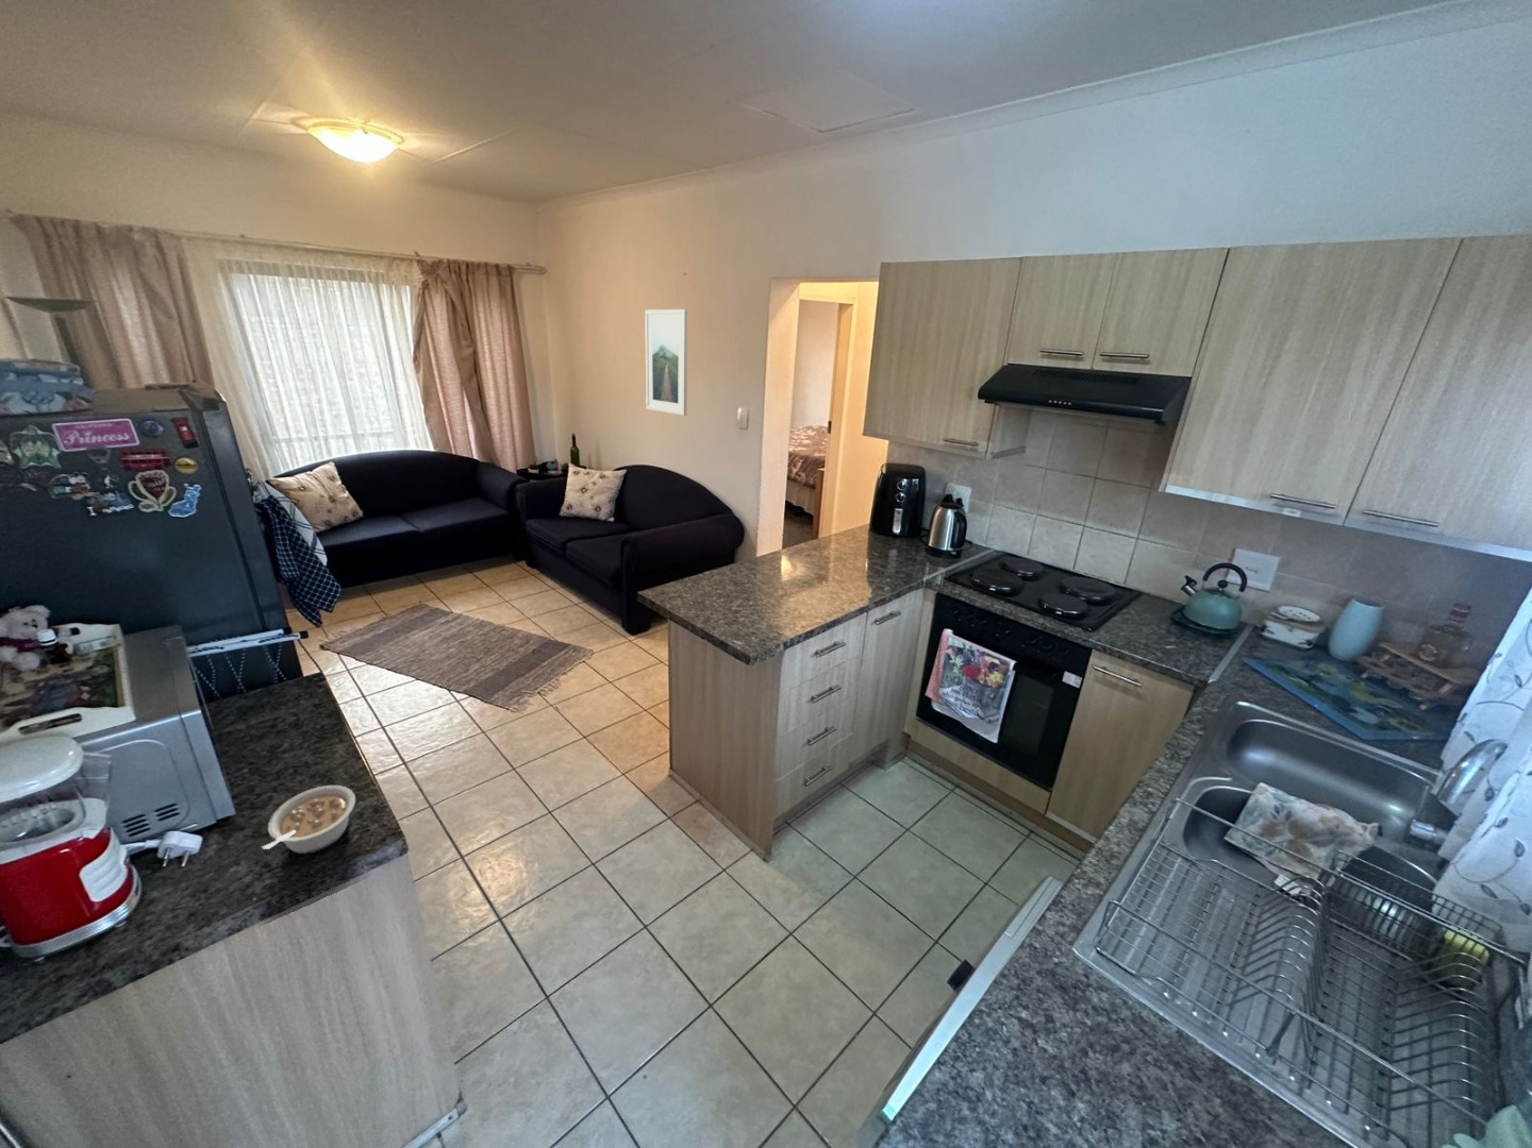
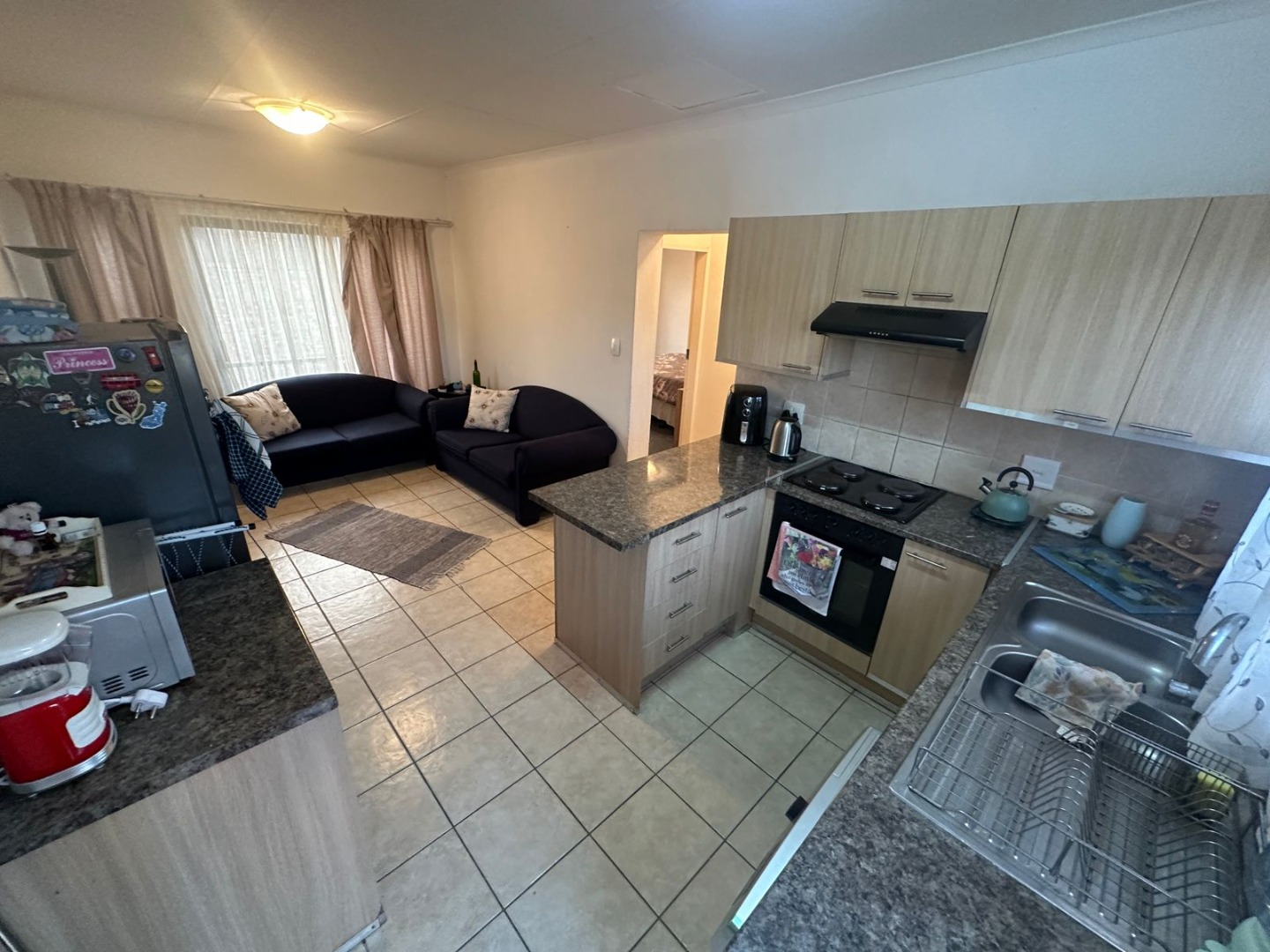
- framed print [644,309,689,417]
- legume [261,785,356,855]
